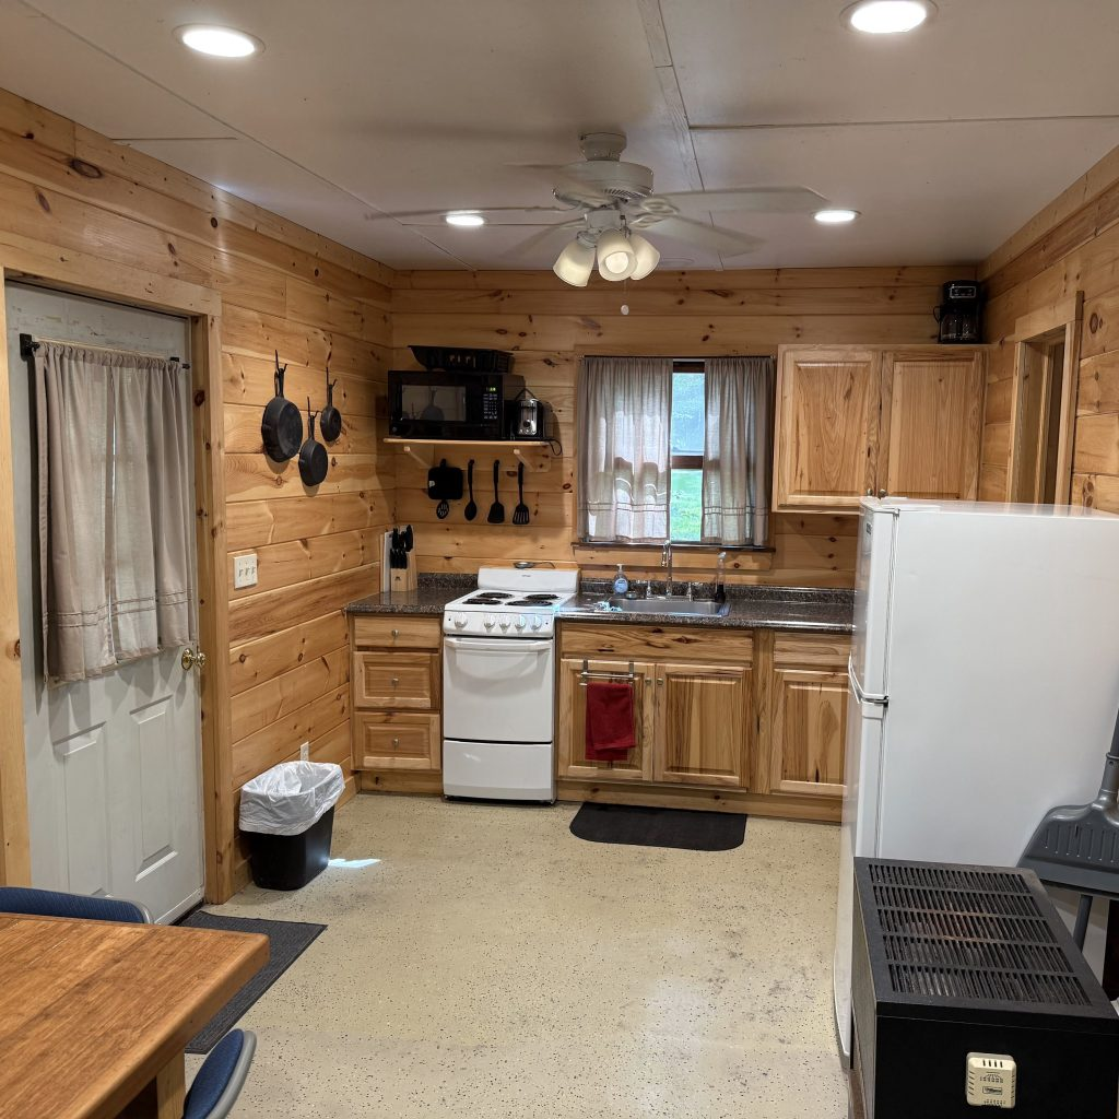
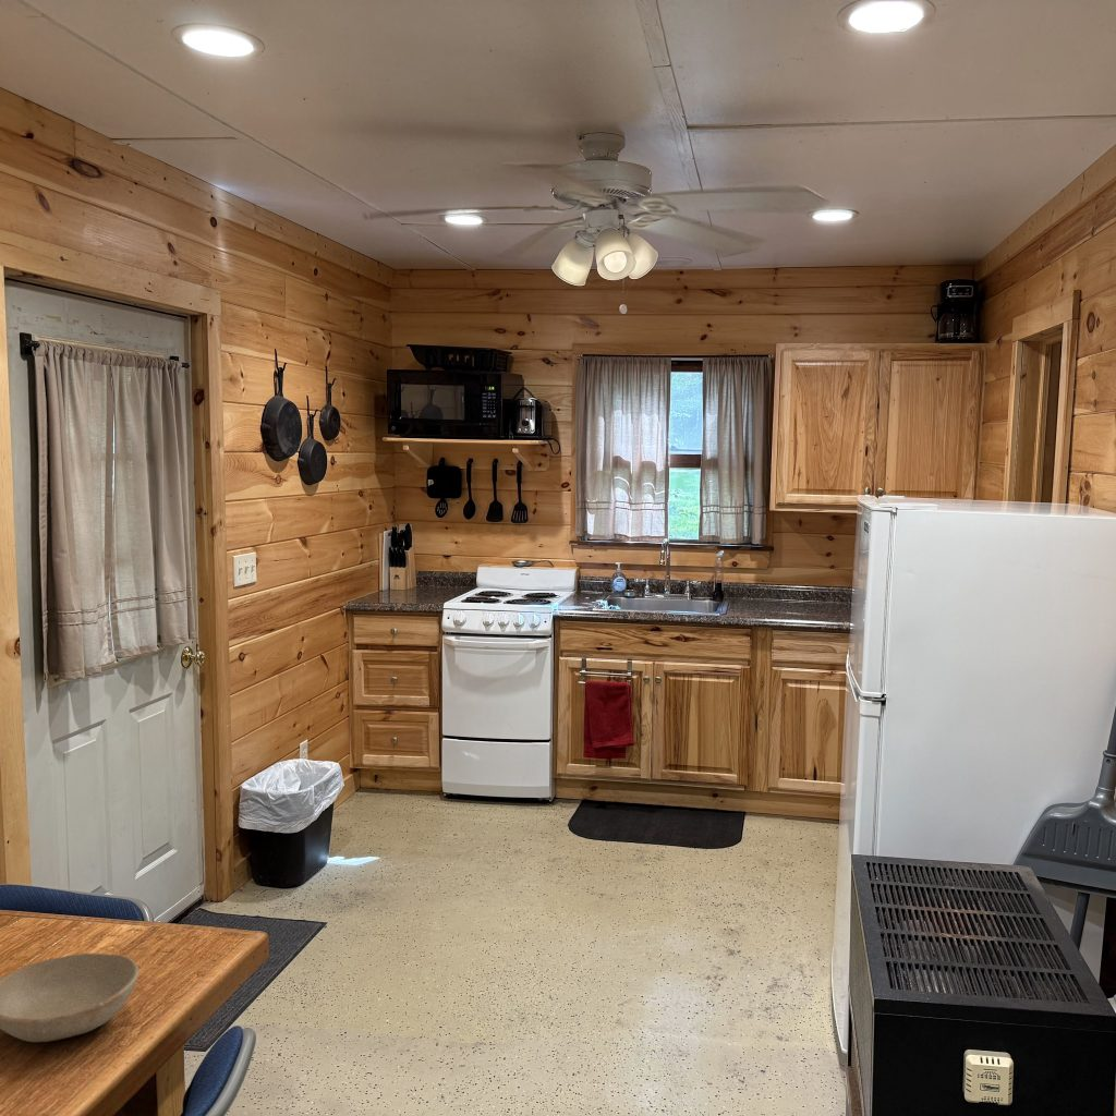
+ bowl [0,953,140,1043]
